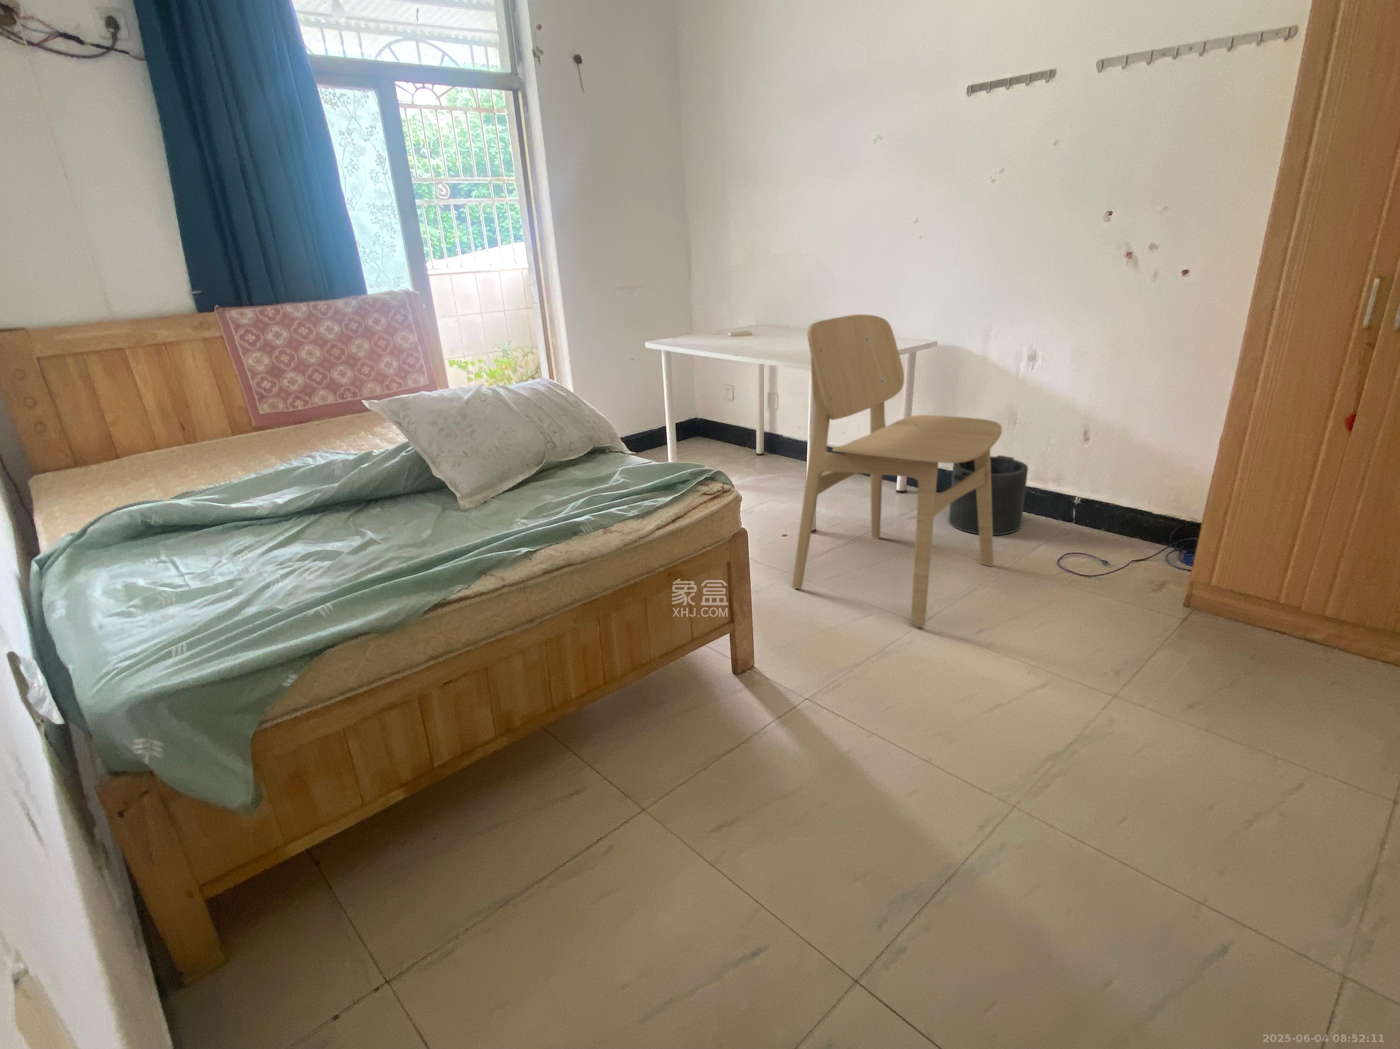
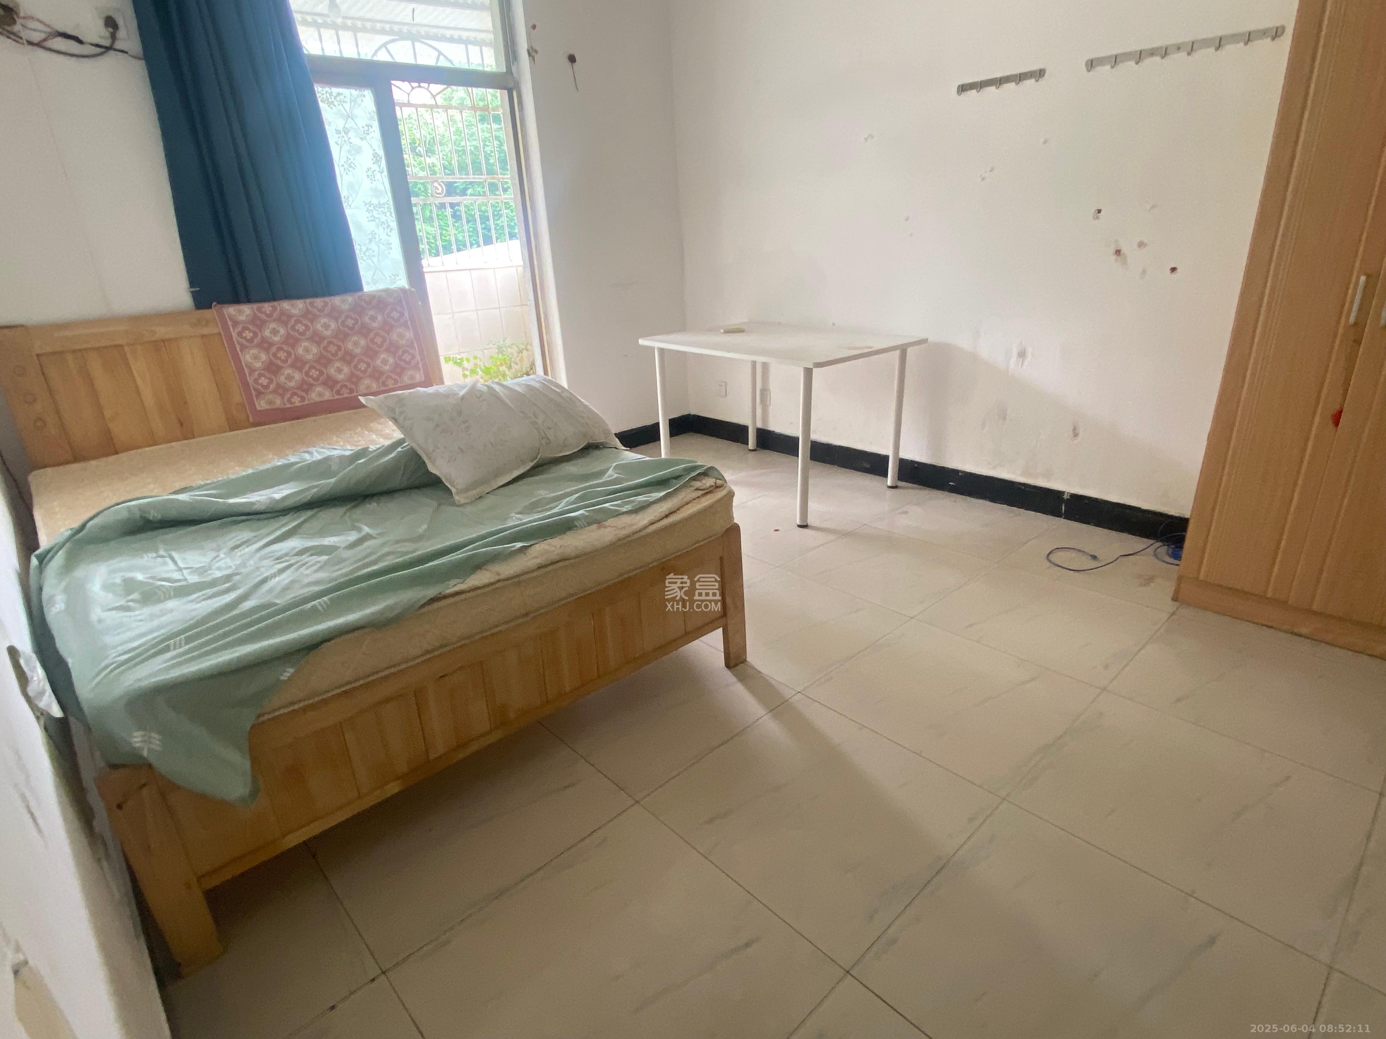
- dining chair [791,314,1002,627]
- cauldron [948,455,1029,536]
